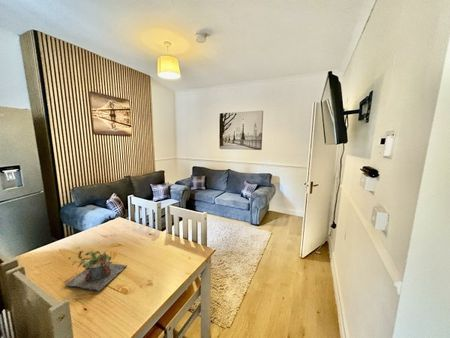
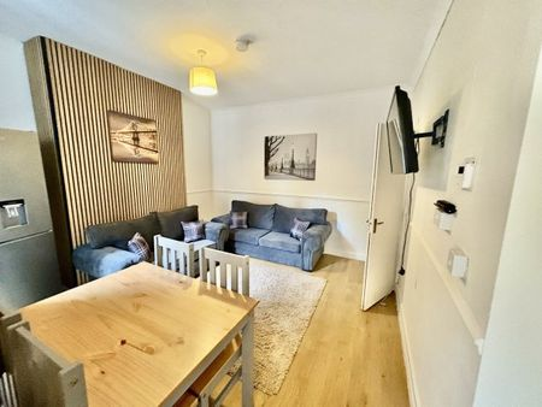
- plant [64,249,128,292]
